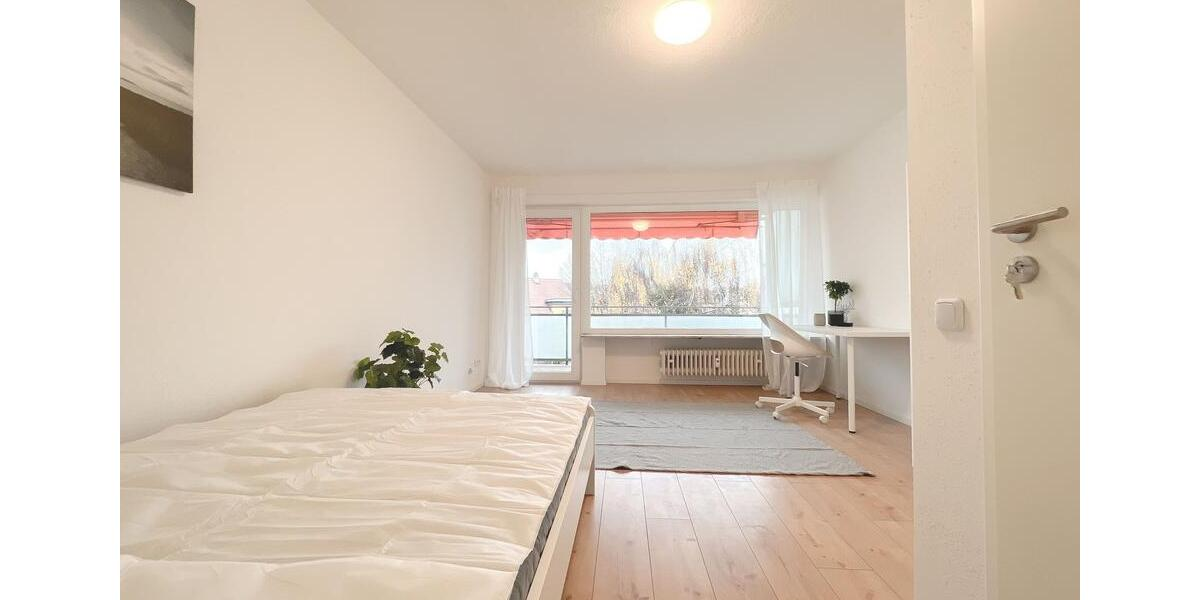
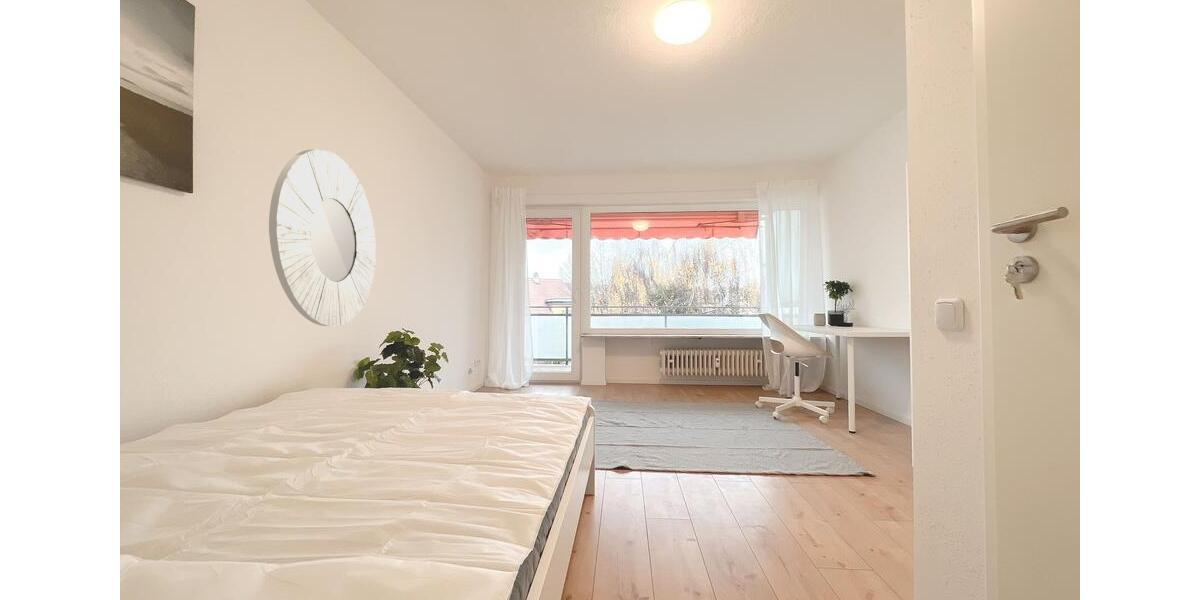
+ mirror [268,149,377,327]
